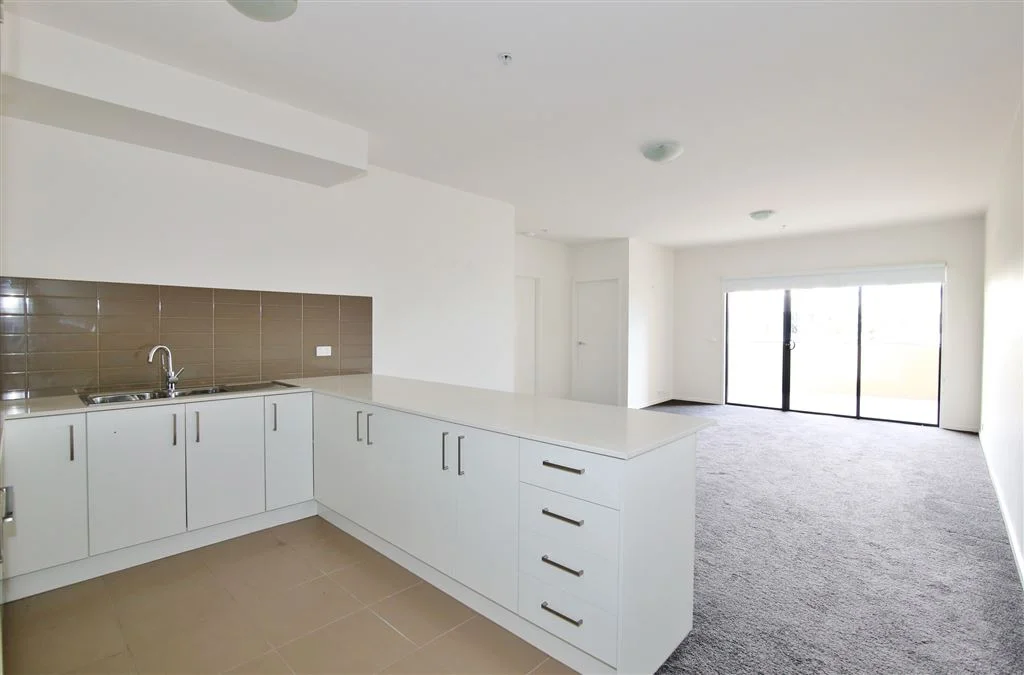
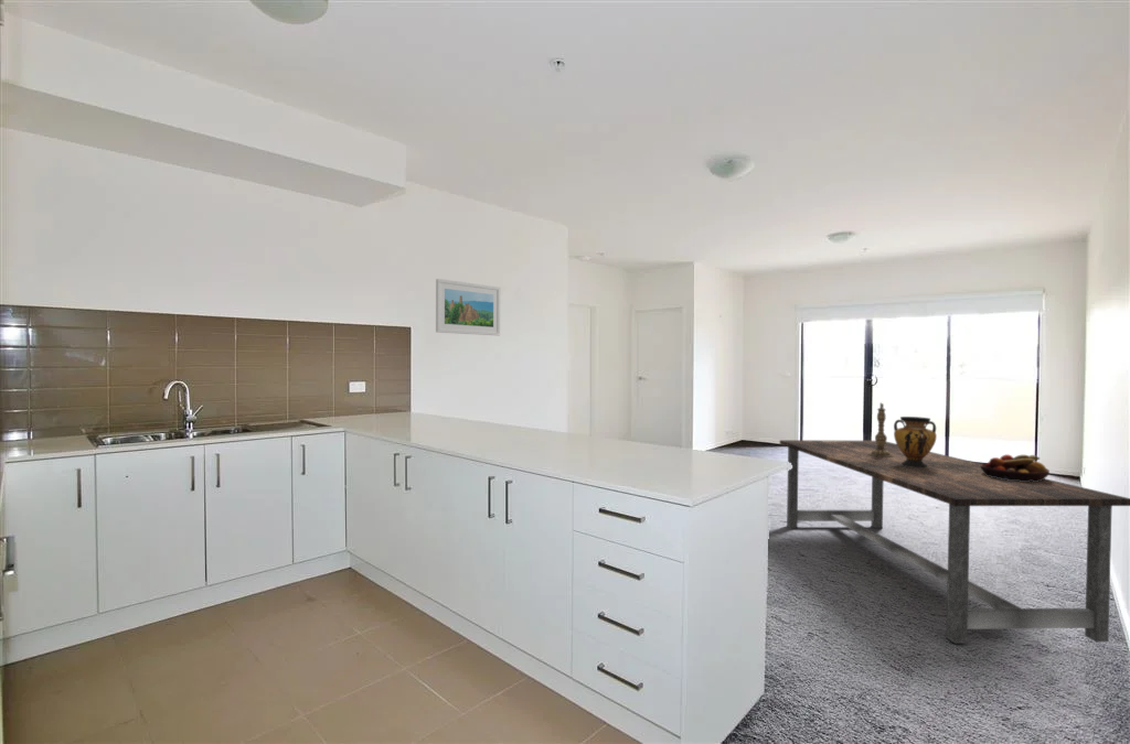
+ dining table [779,439,1130,645]
+ vase [893,416,938,467]
+ candlestick [867,402,894,457]
+ fruit bowl [980,453,1051,482]
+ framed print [435,278,501,336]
